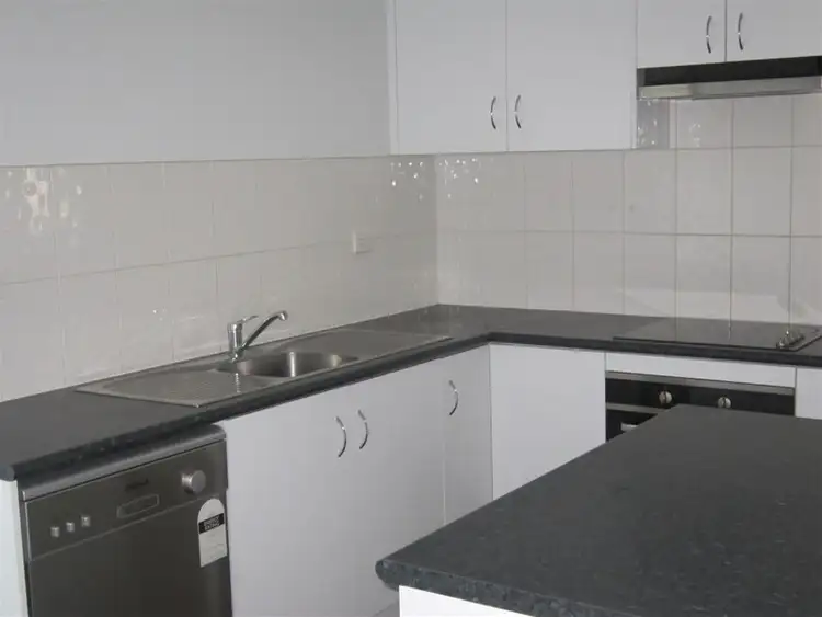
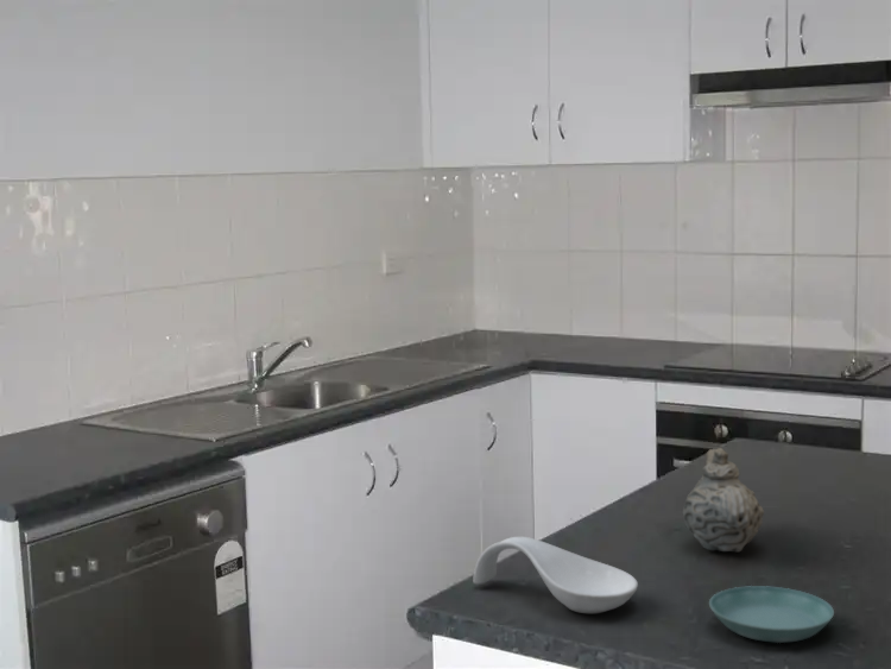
+ spoon rest [472,536,639,614]
+ saucer [708,585,835,644]
+ teapot [682,447,765,554]
